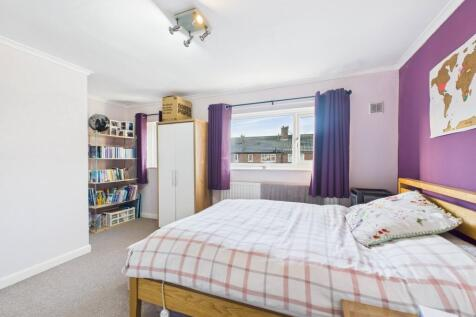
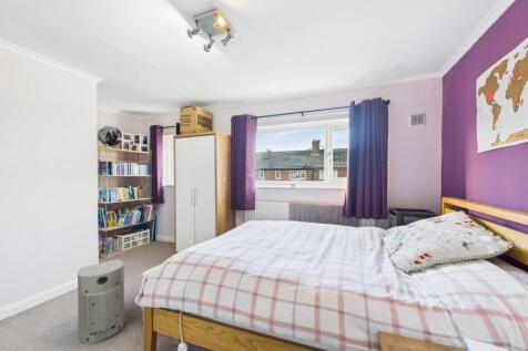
+ fan [77,258,125,344]
